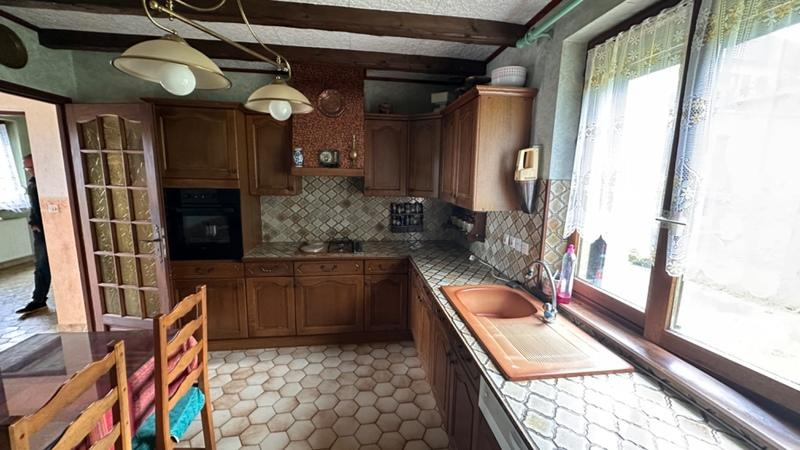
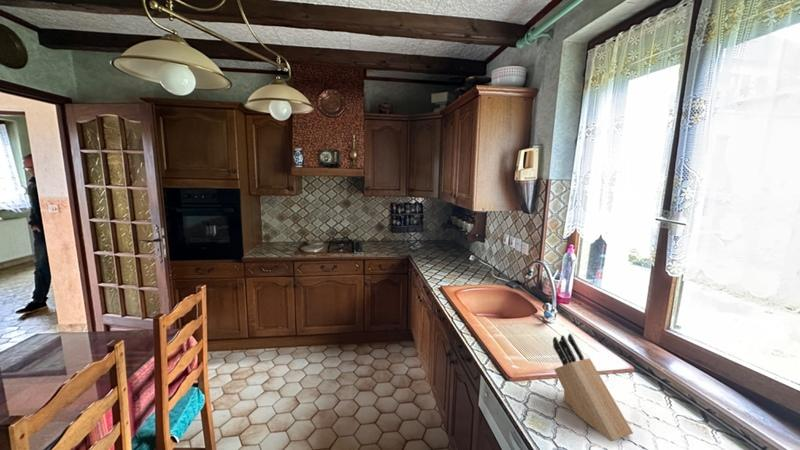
+ knife block [552,333,634,442]
